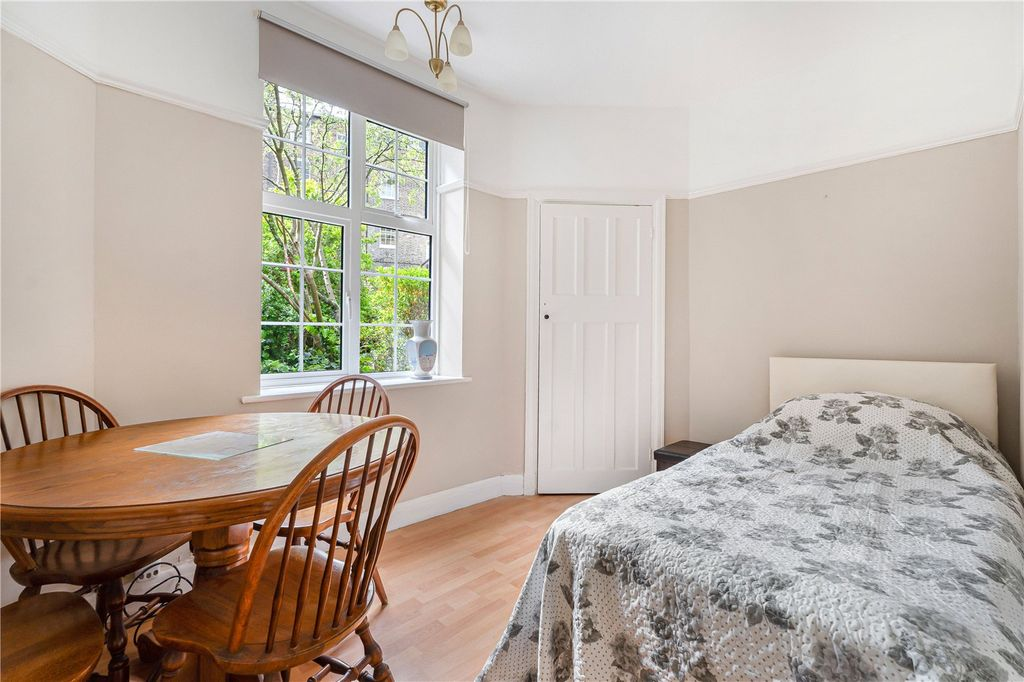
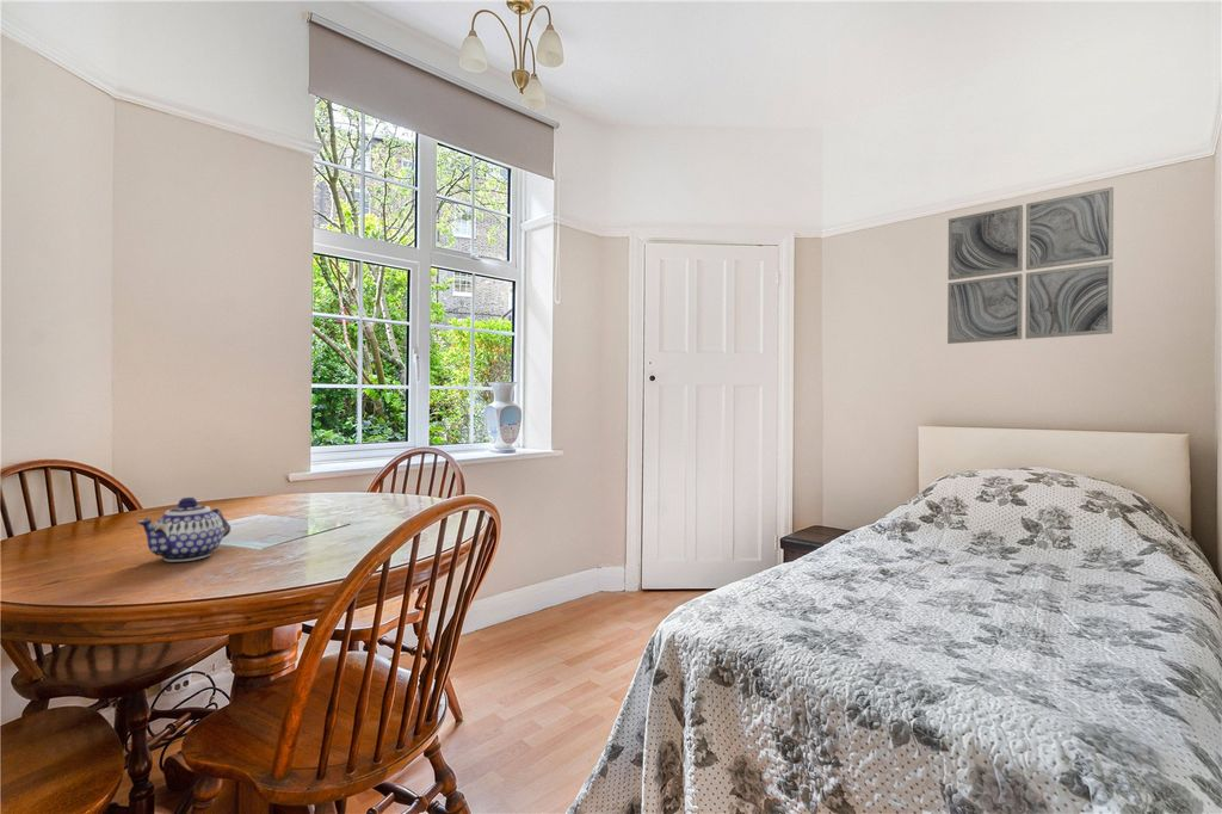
+ teapot [136,497,232,562]
+ wall art [946,186,1115,345]
